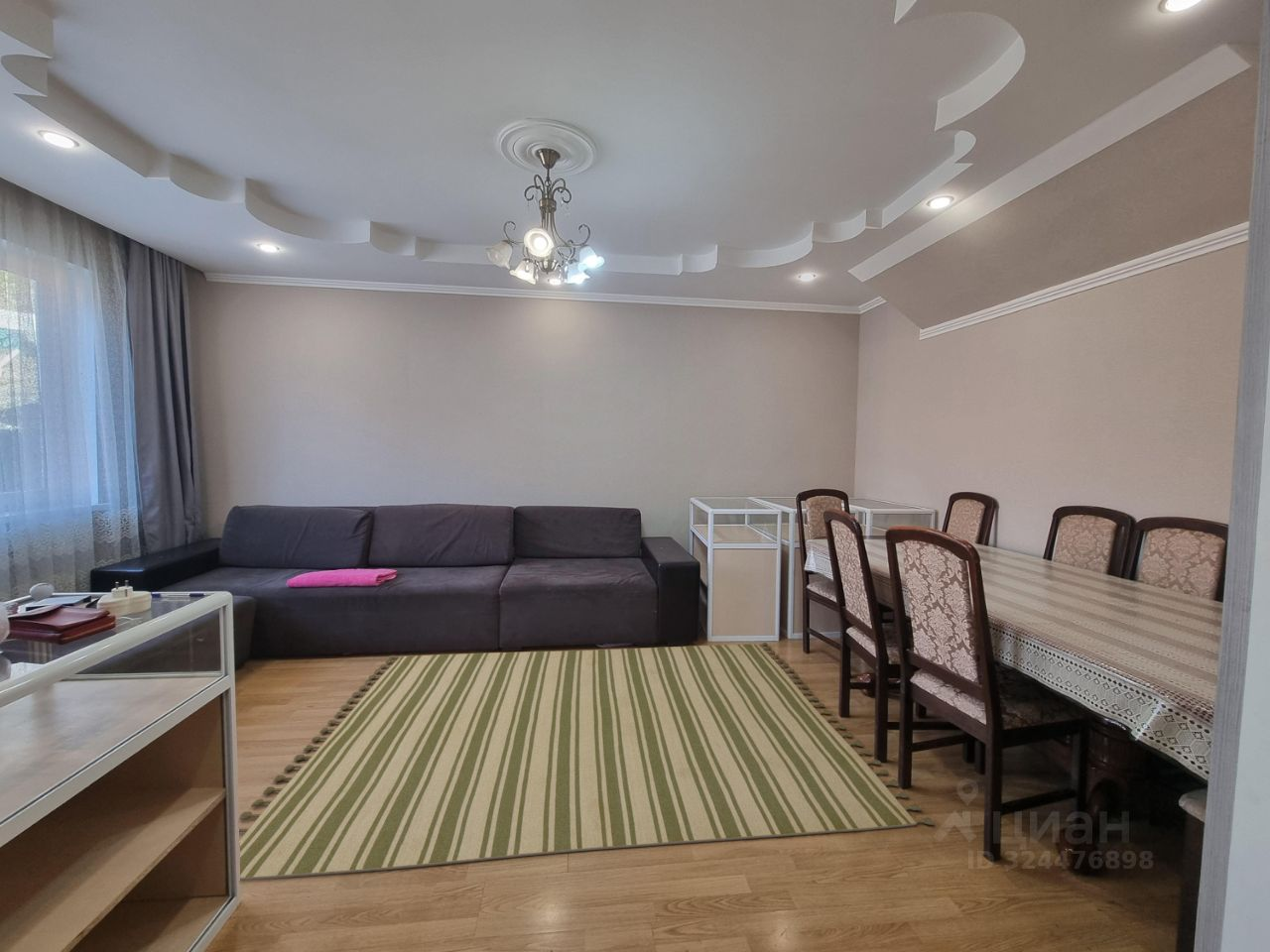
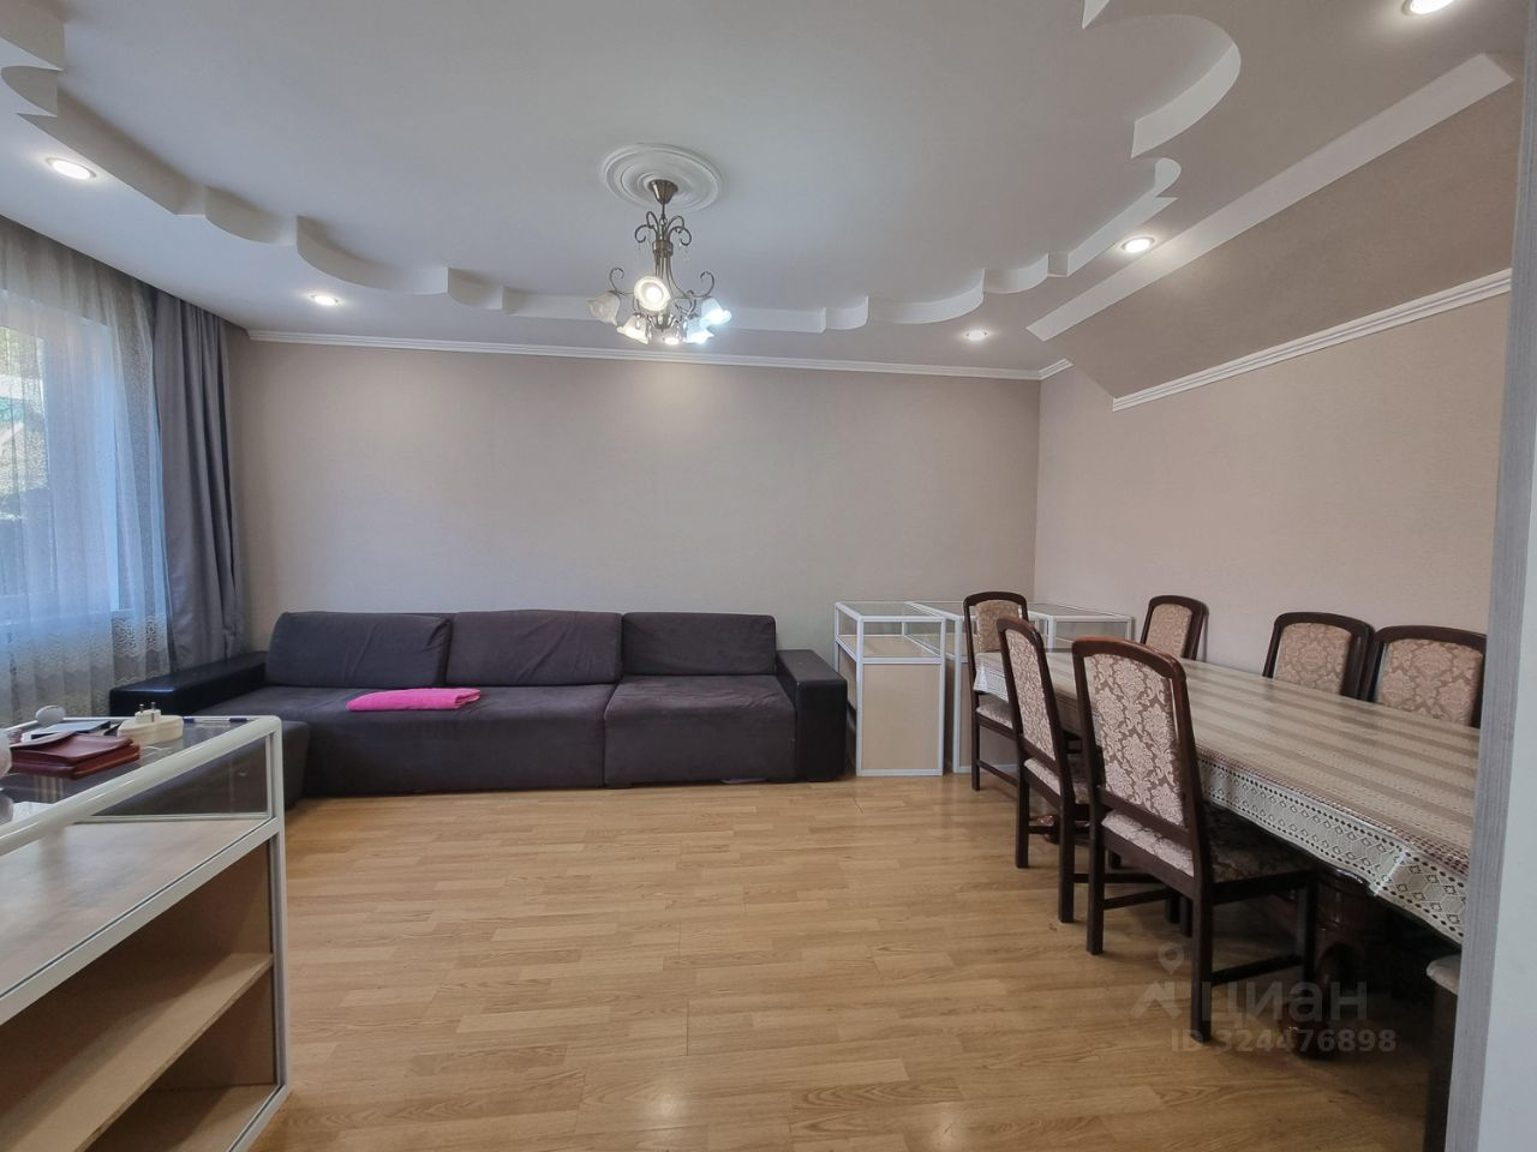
- rug [238,642,936,882]
